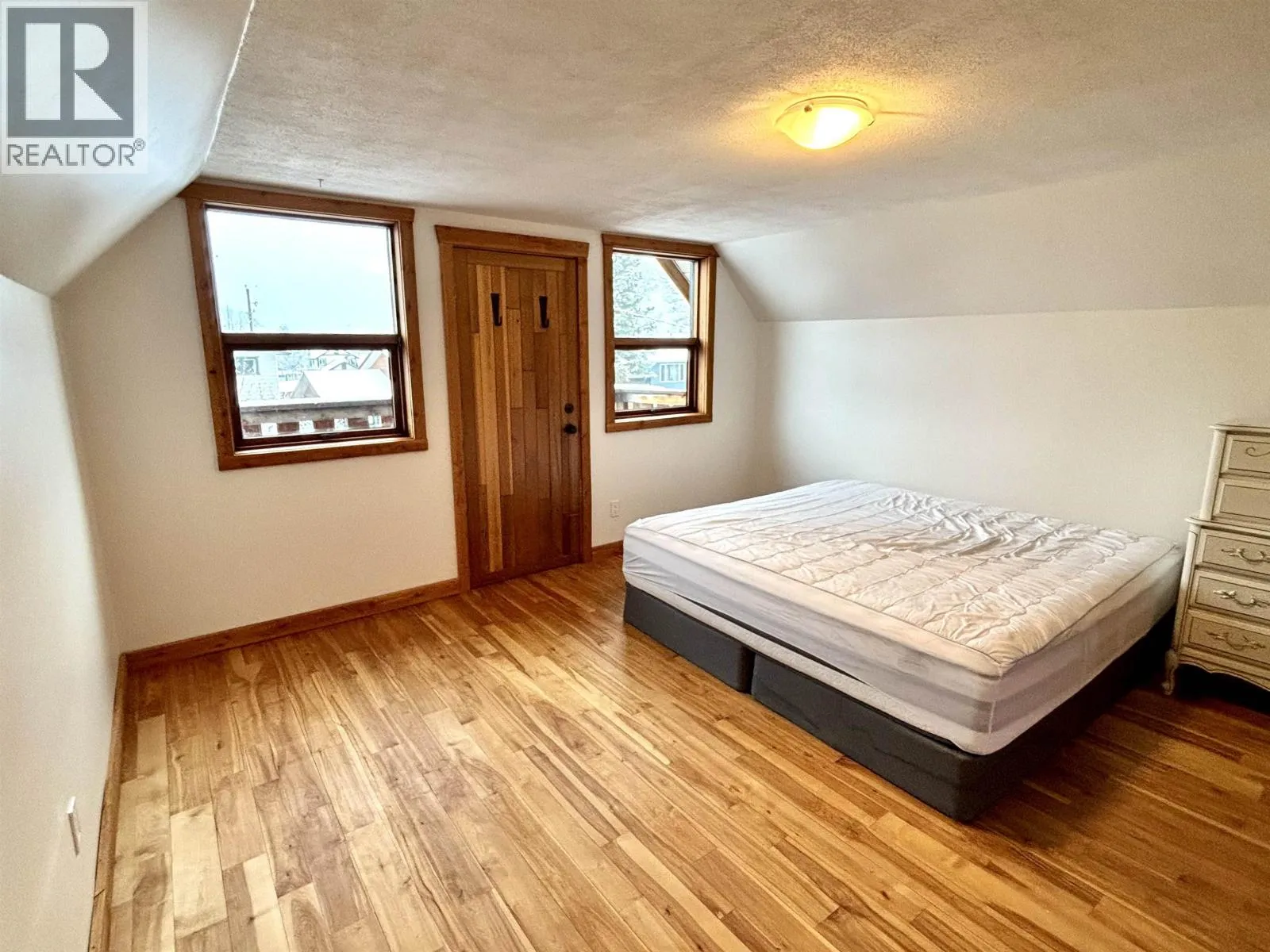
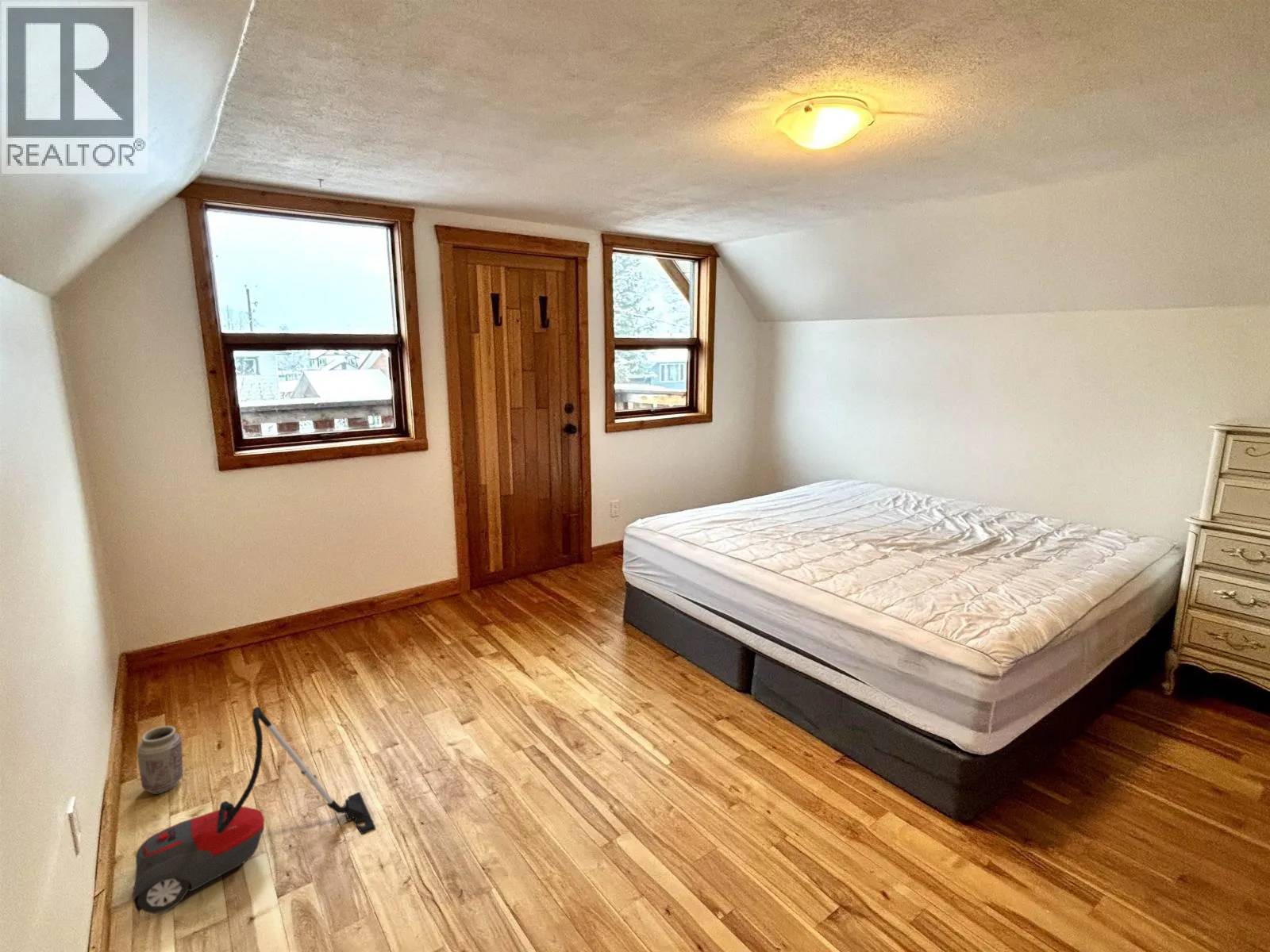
+ vacuum cleaner [133,706,376,915]
+ vase [136,725,184,795]
